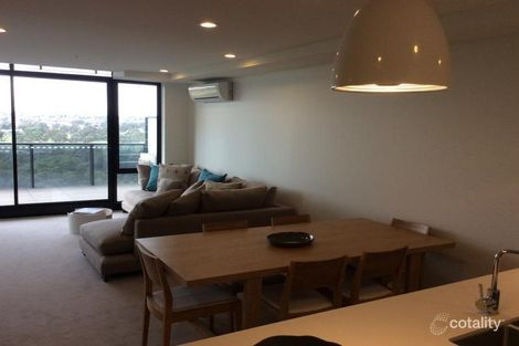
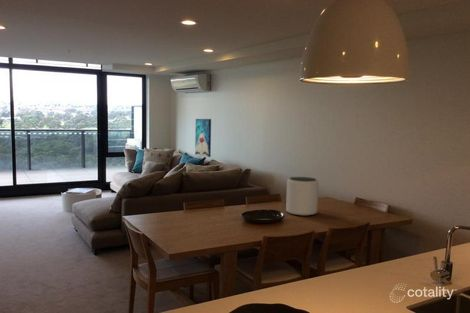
+ plant pot [285,176,319,217]
+ wall art [194,118,212,158]
